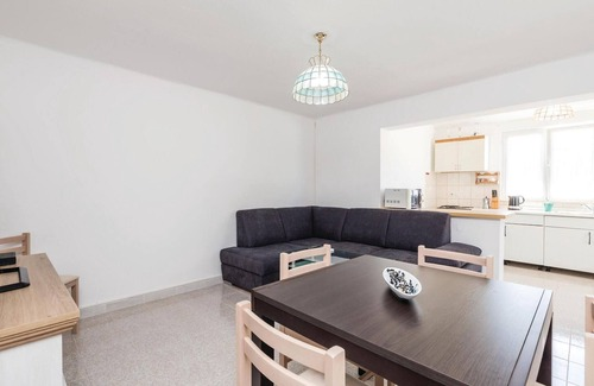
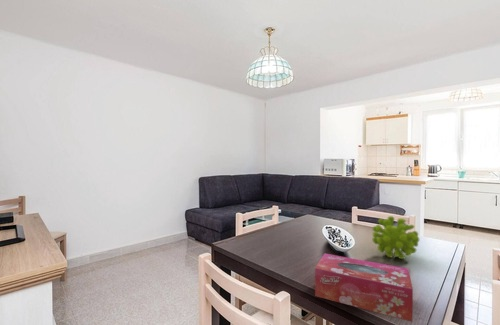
+ plant [371,215,420,260]
+ tissue box [314,253,414,323]
